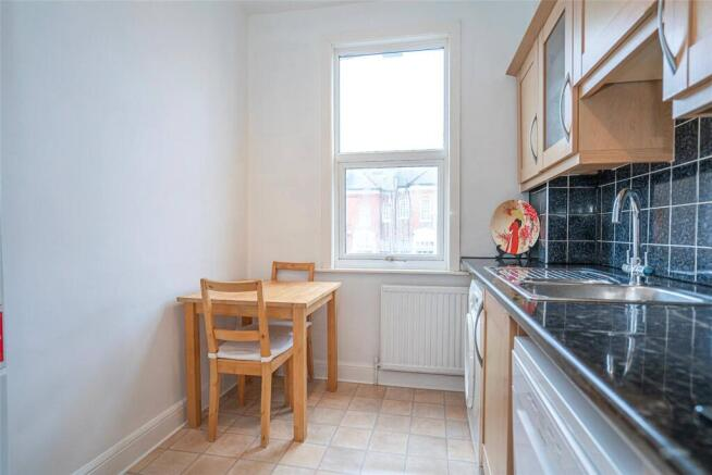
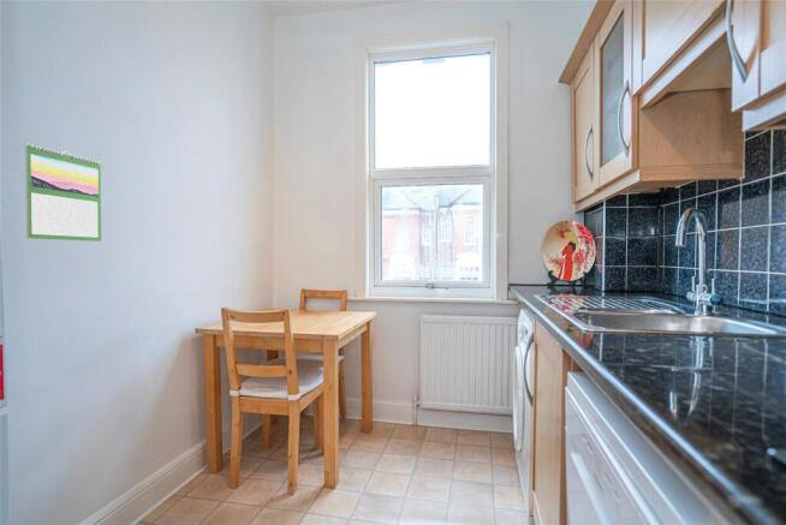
+ calendar [24,142,102,243]
